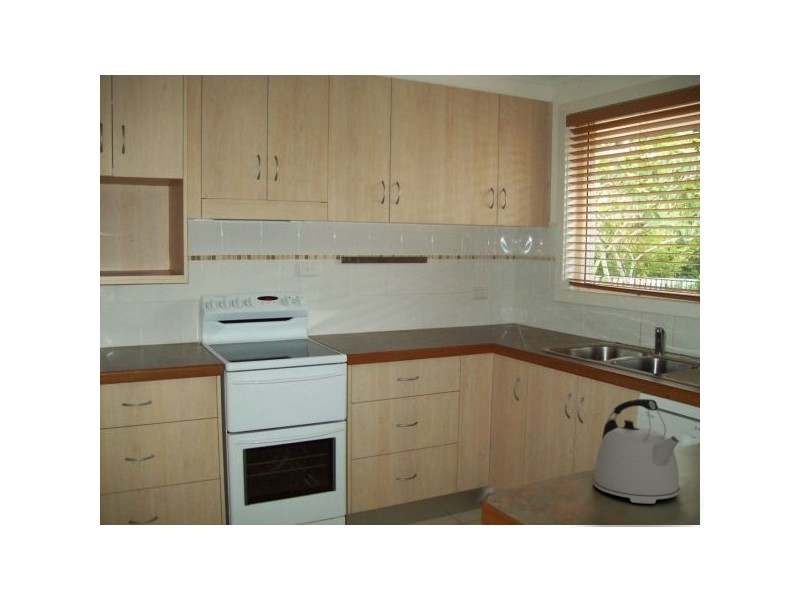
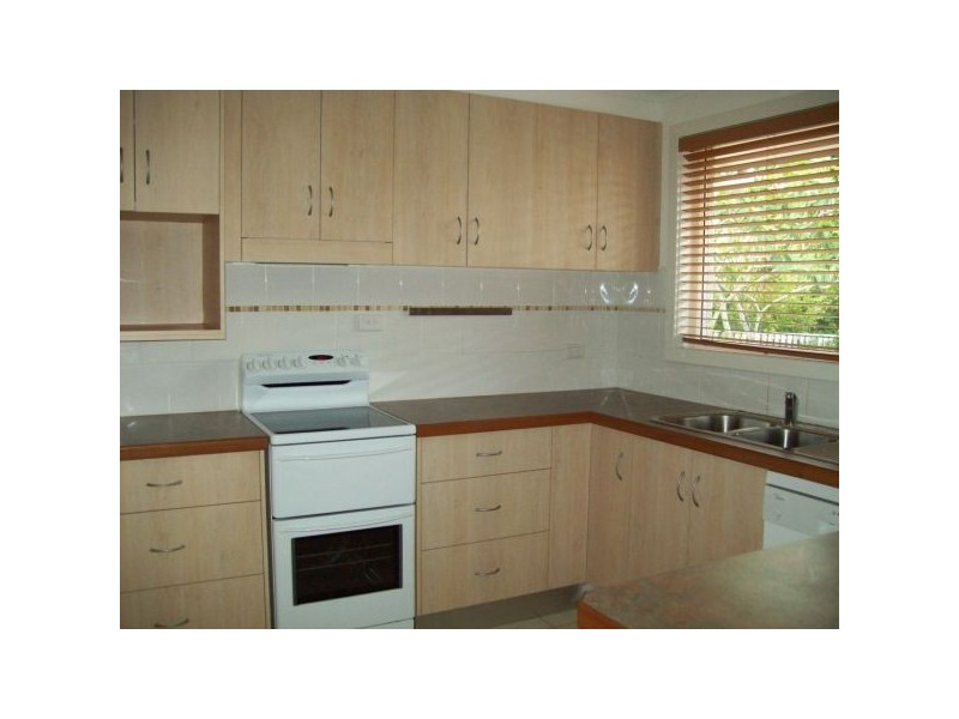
- kettle [592,398,681,504]
